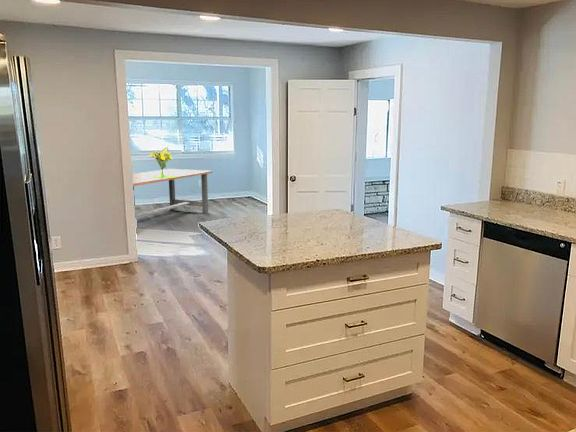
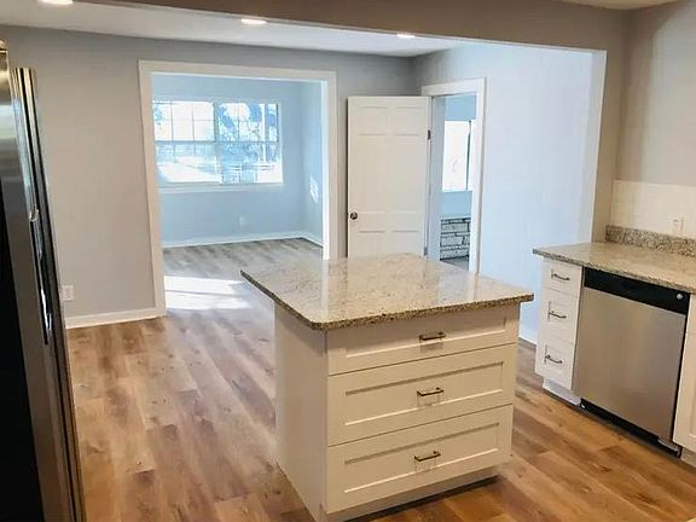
- bouquet [149,146,178,178]
- dining table [132,168,213,235]
